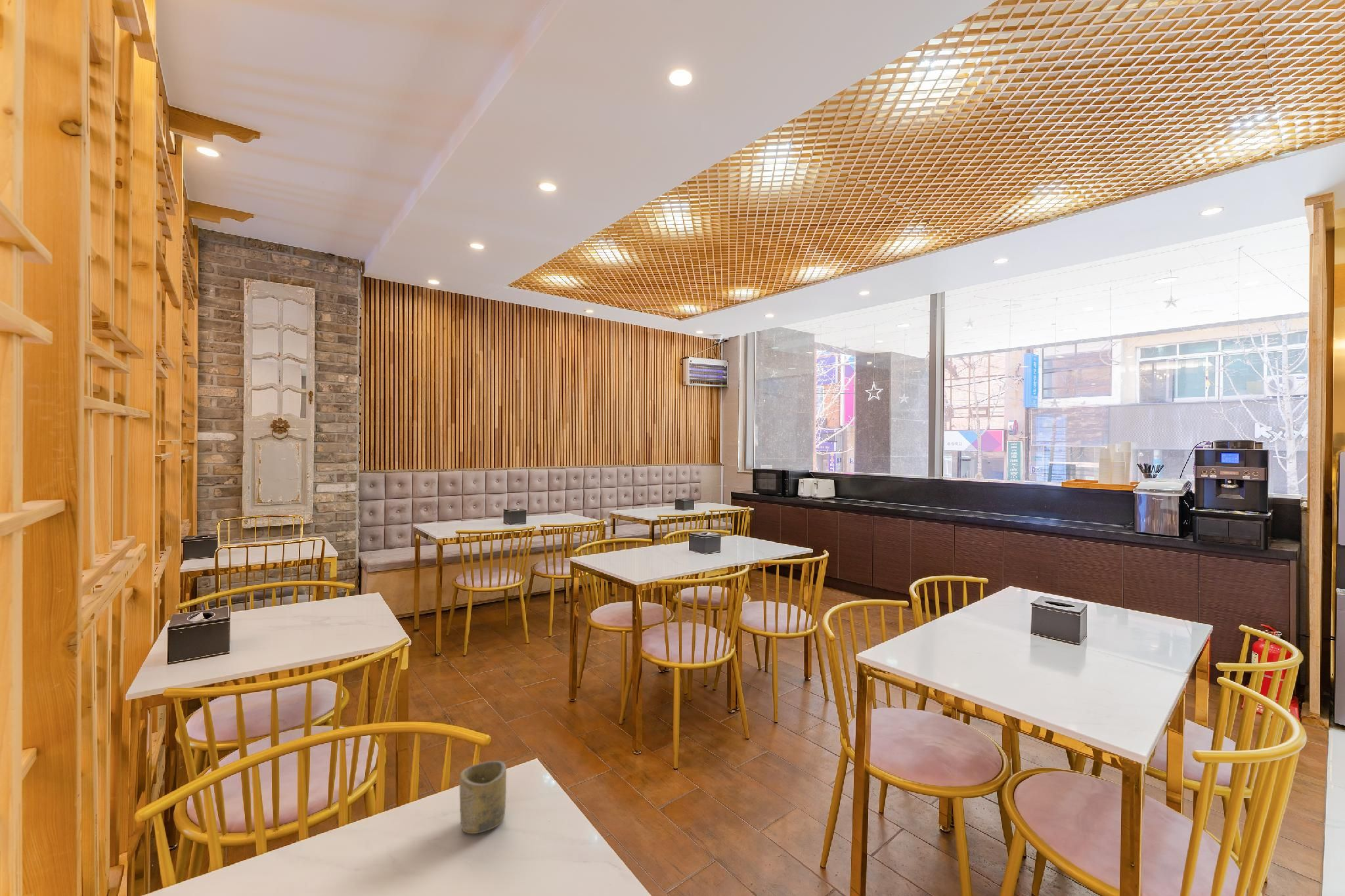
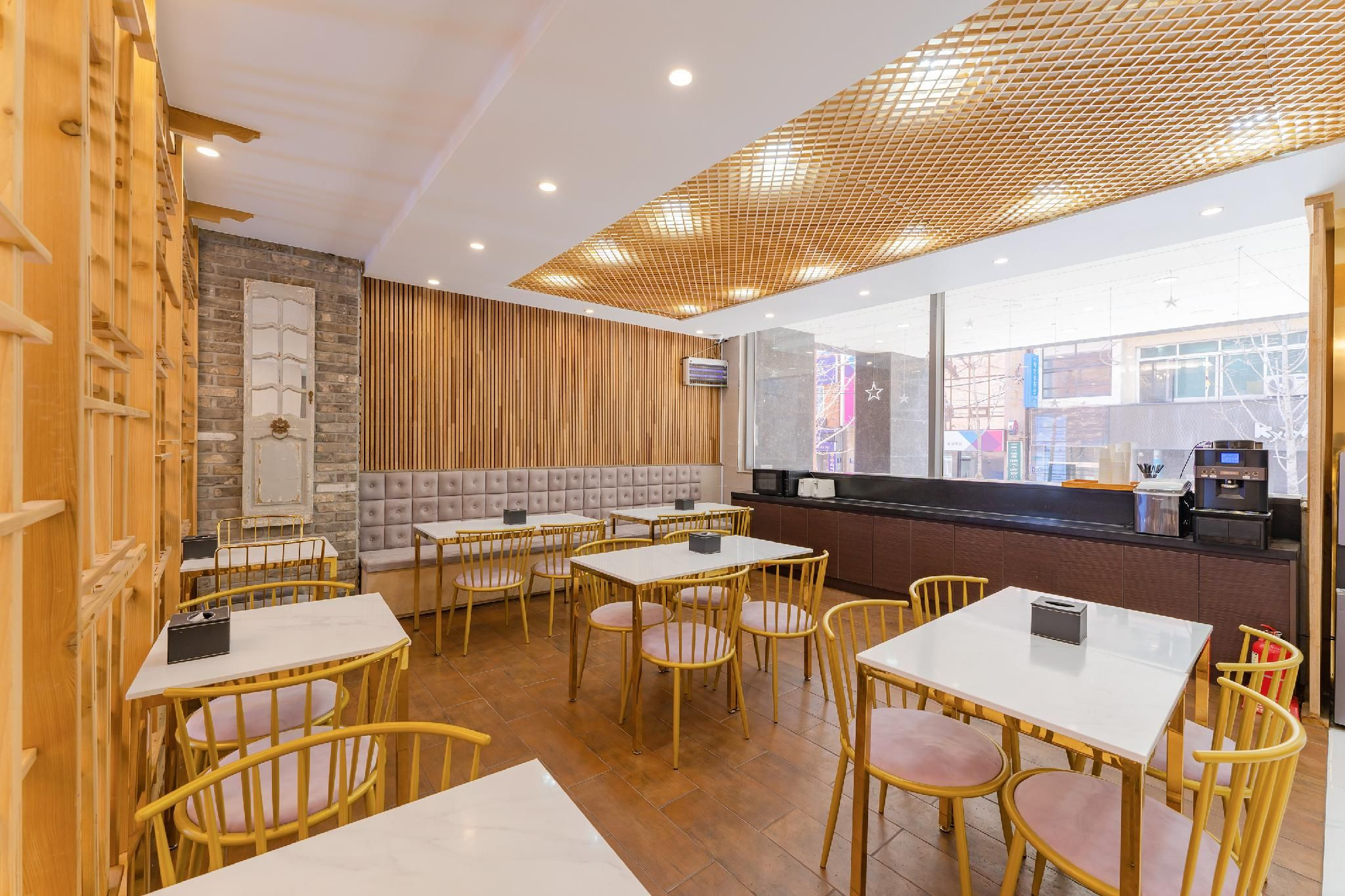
- cup [459,760,507,834]
